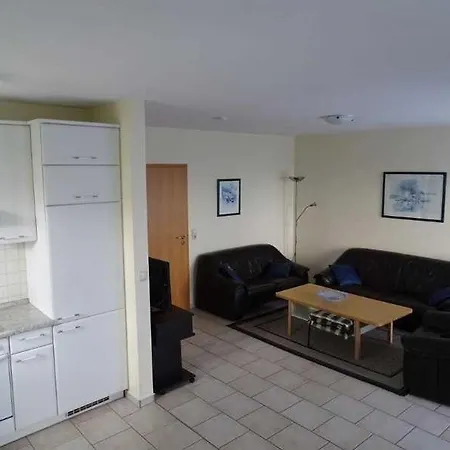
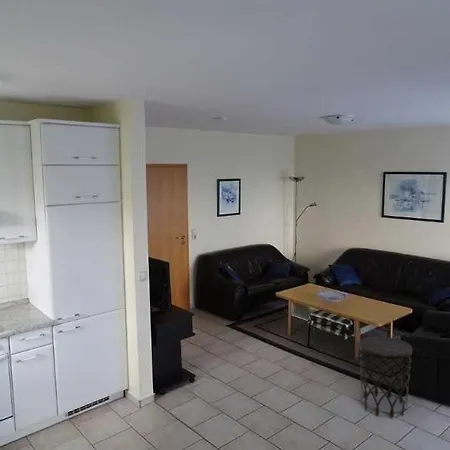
+ side table [358,335,413,419]
